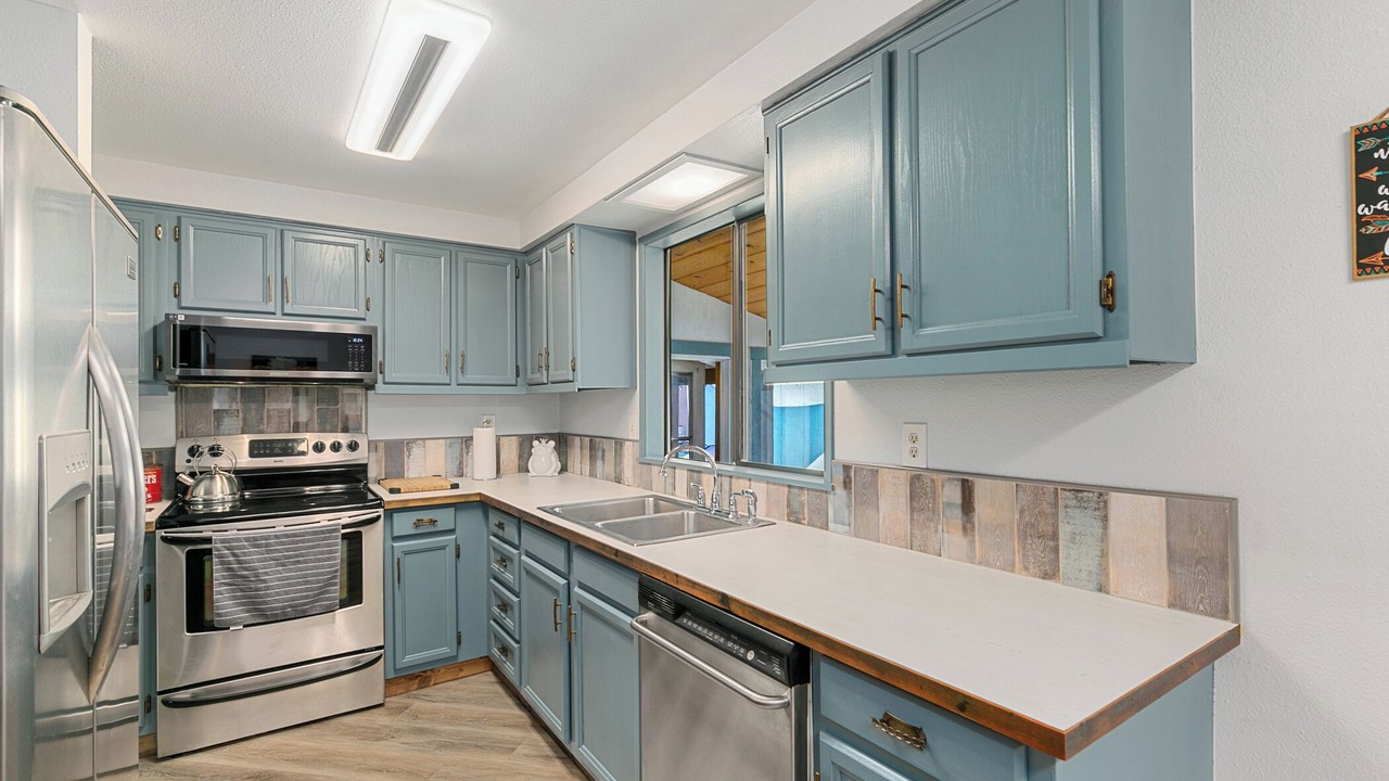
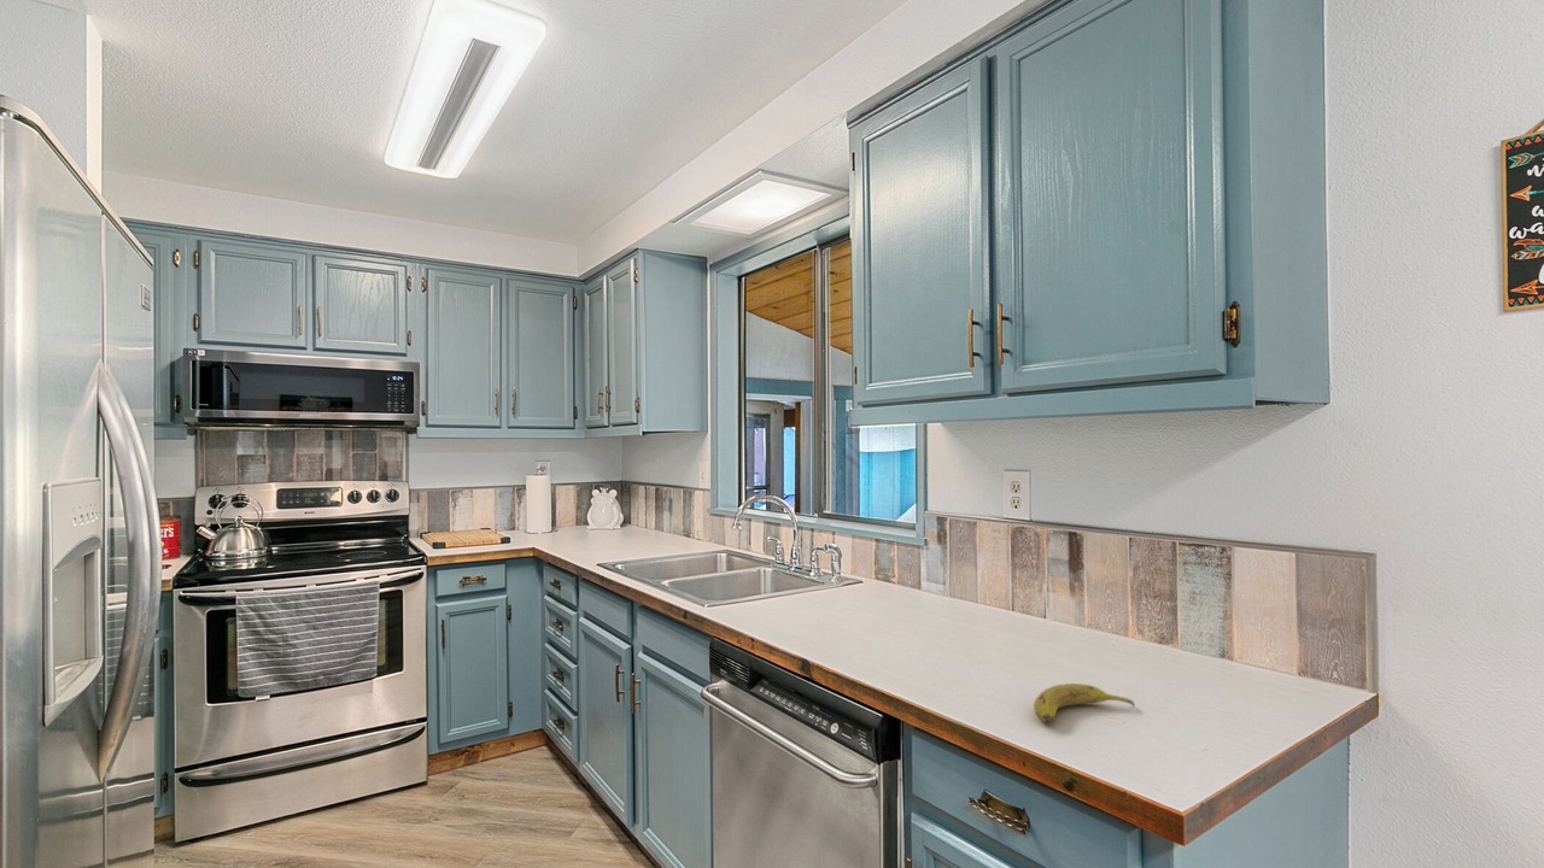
+ fruit [1033,682,1136,722]
